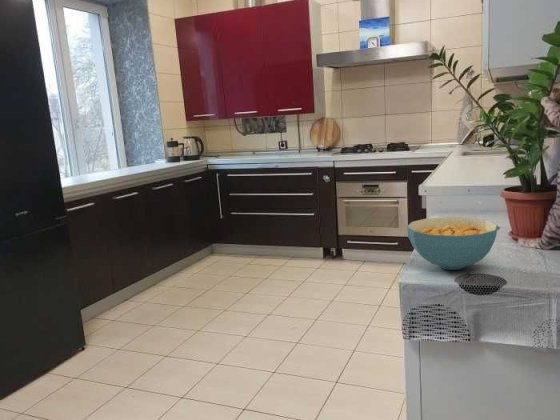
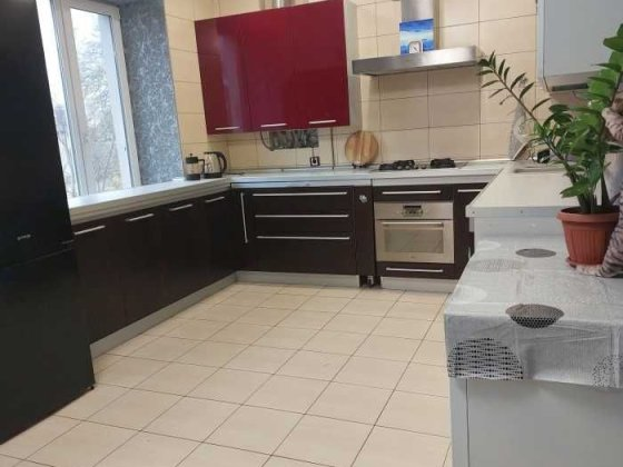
- cereal bowl [406,216,499,271]
